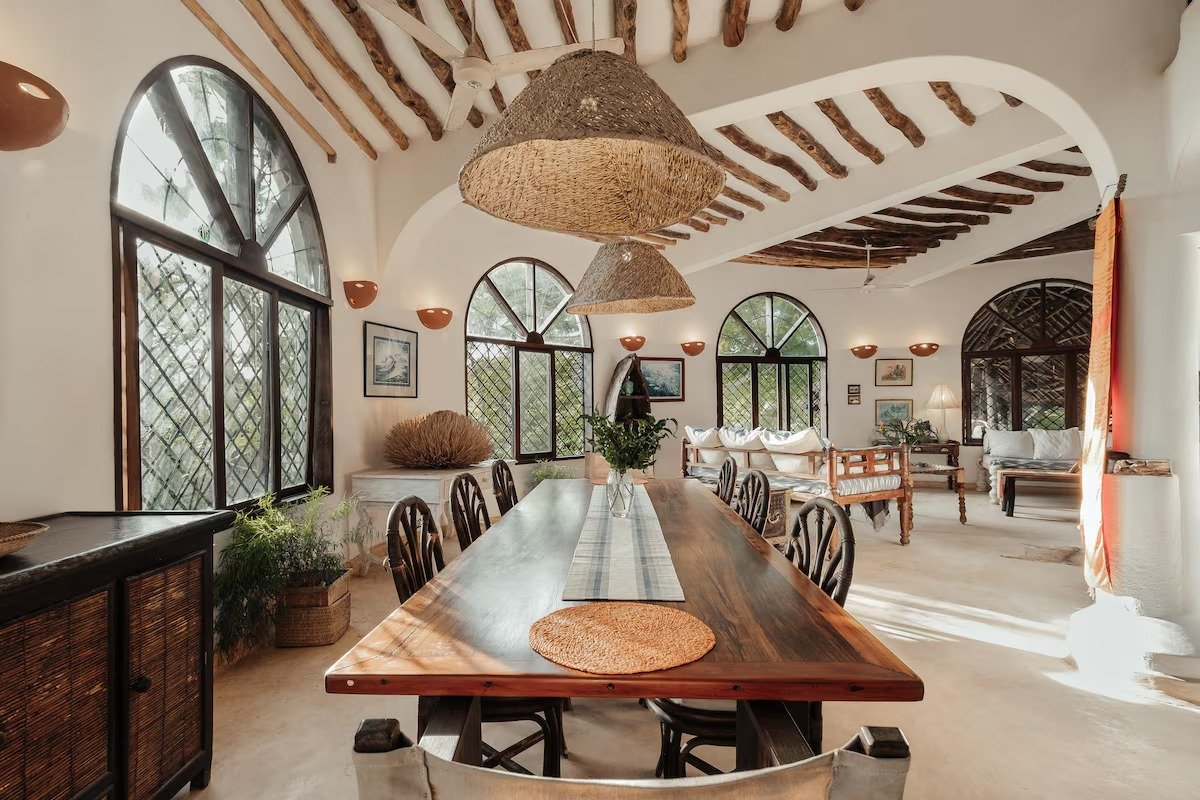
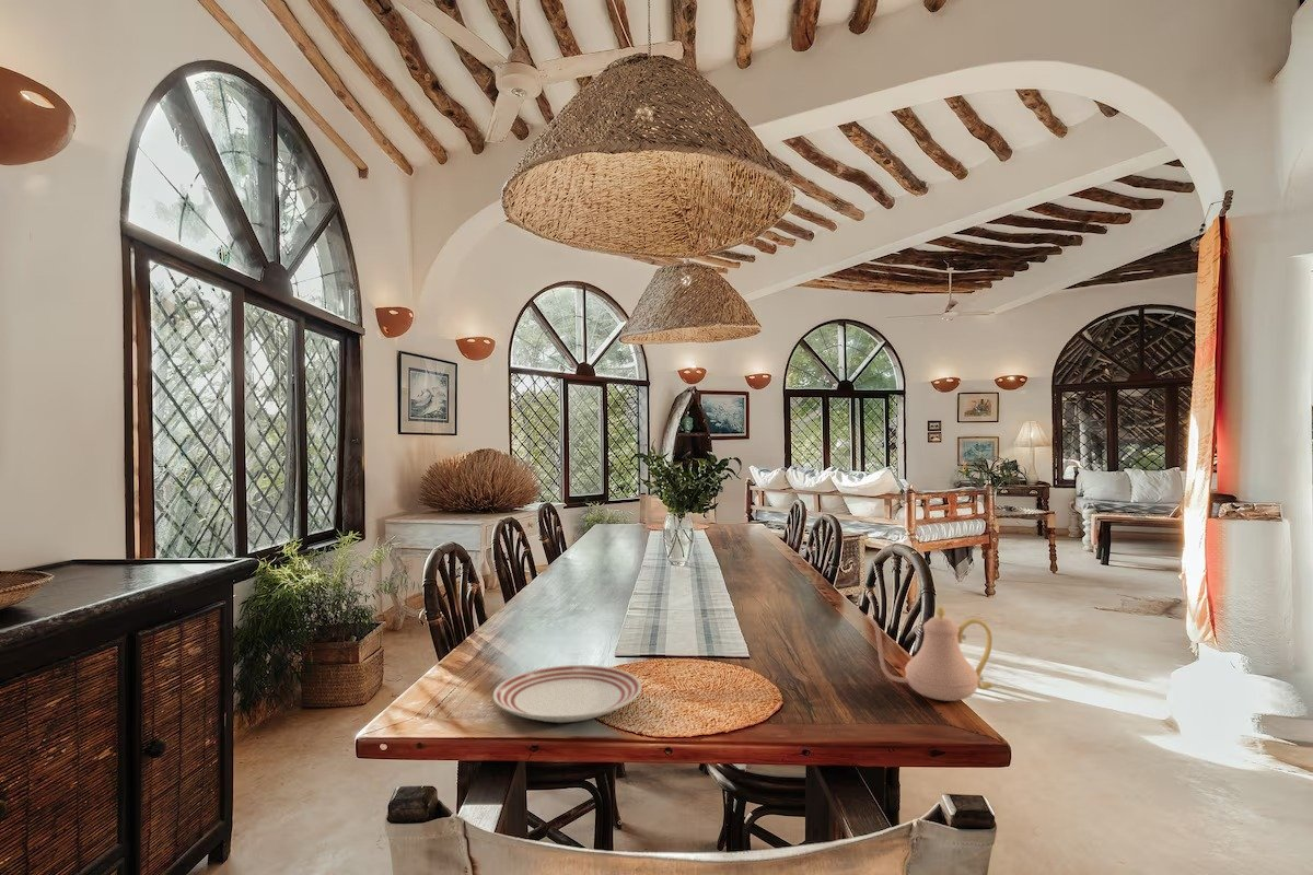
+ teapot [860,606,994,702]
+ dinner plate [492,664,642,724]
